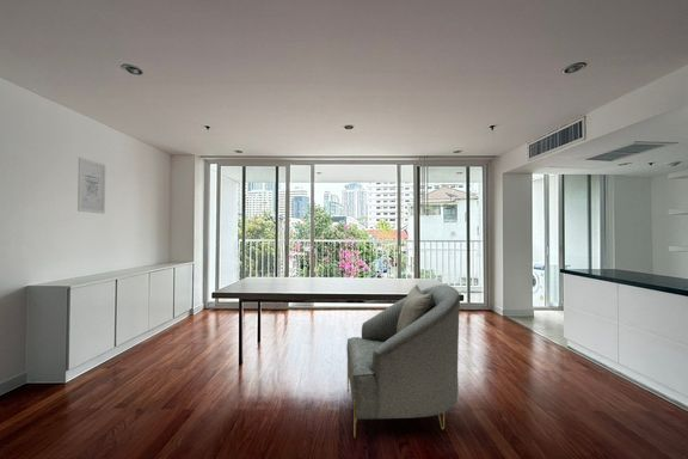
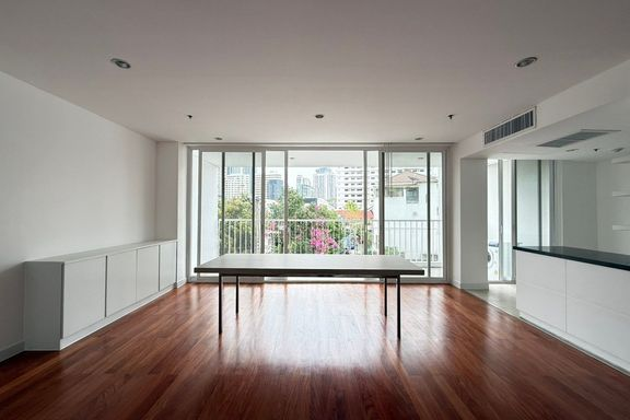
- wall art [76,157,106,215]
- armchair [345,283,461,440]
